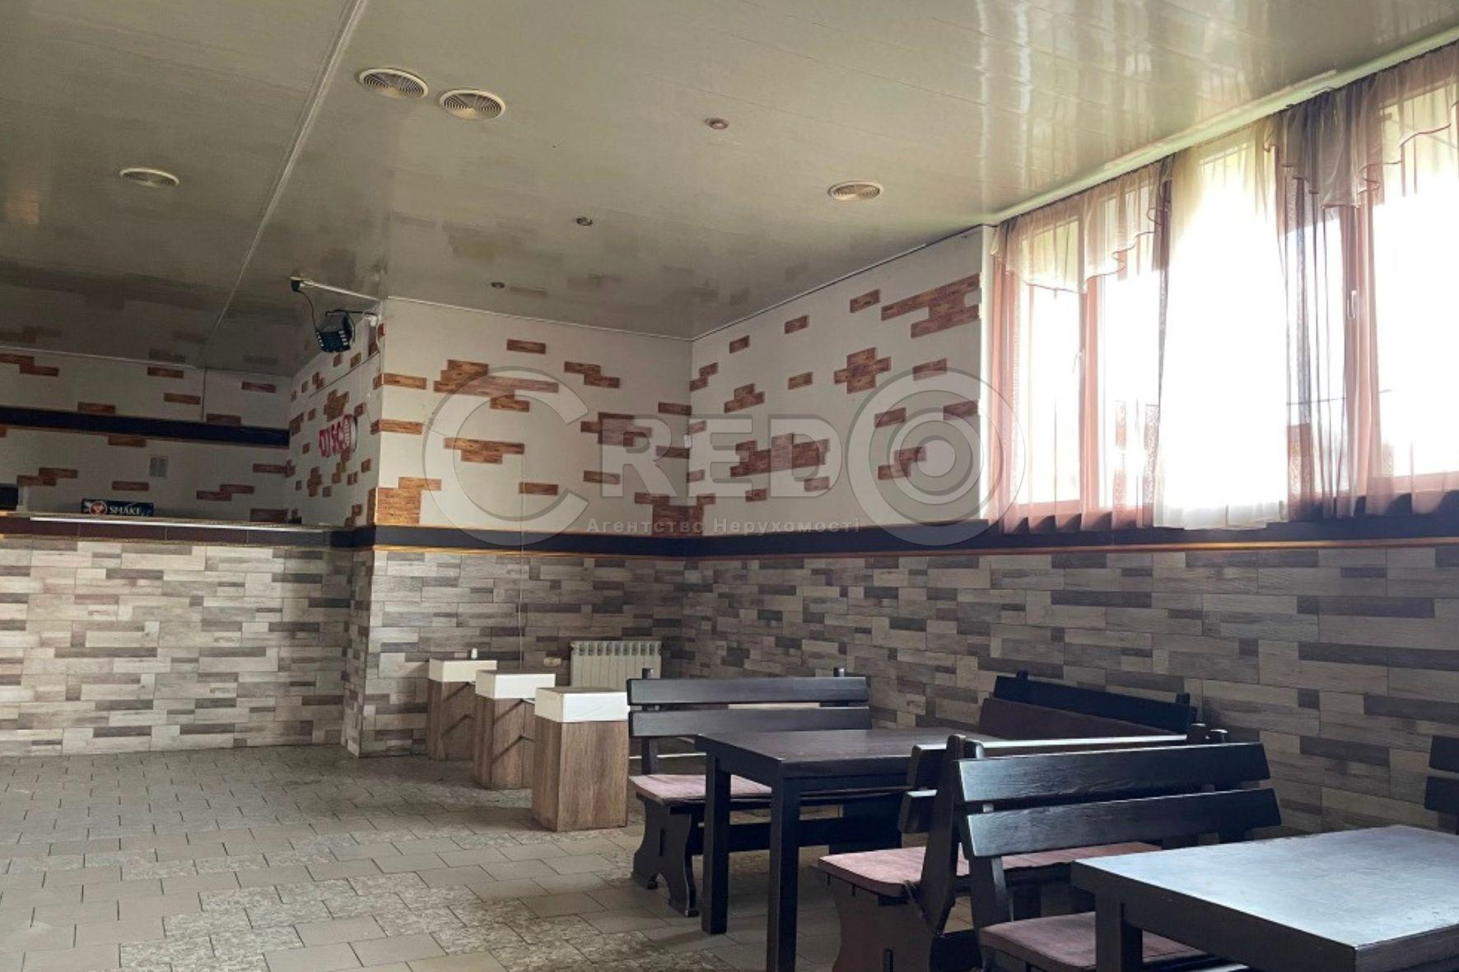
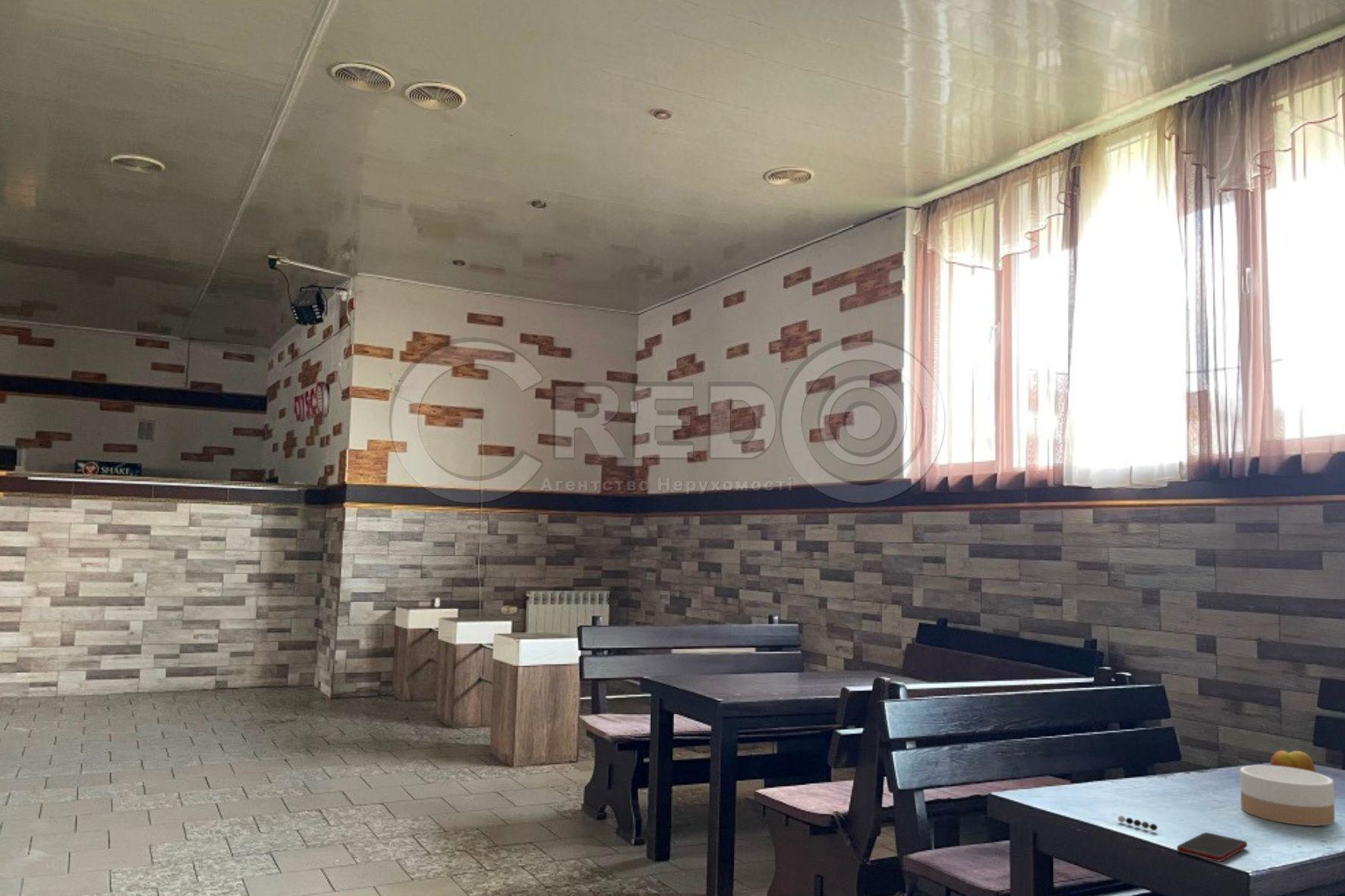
+ cell phone [1176,832,1248,863]
+ fruit [1270,750,1316,772]
+ bowl [1239,765,1335,826]
+ pepper shaker [1117,815,1158,832]
